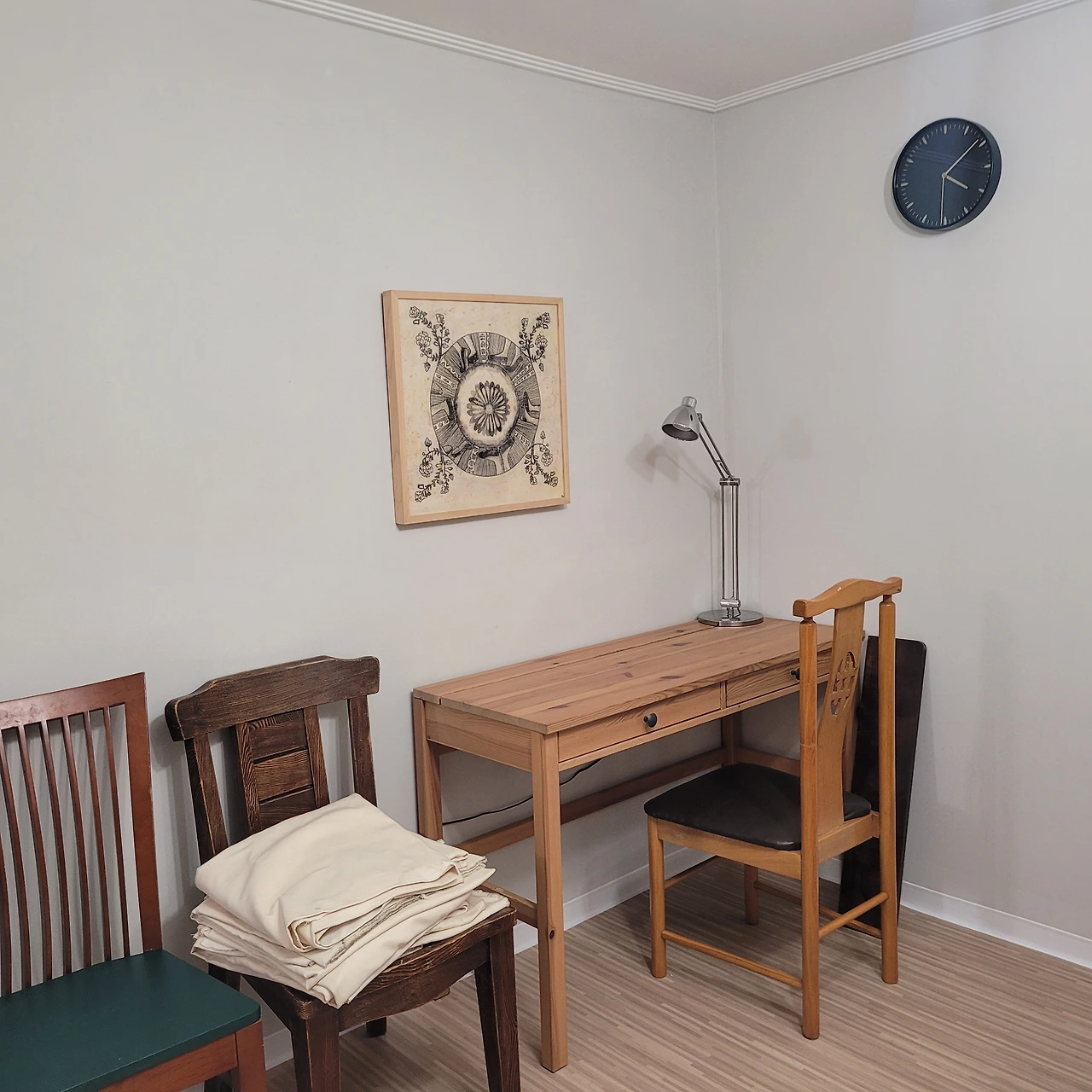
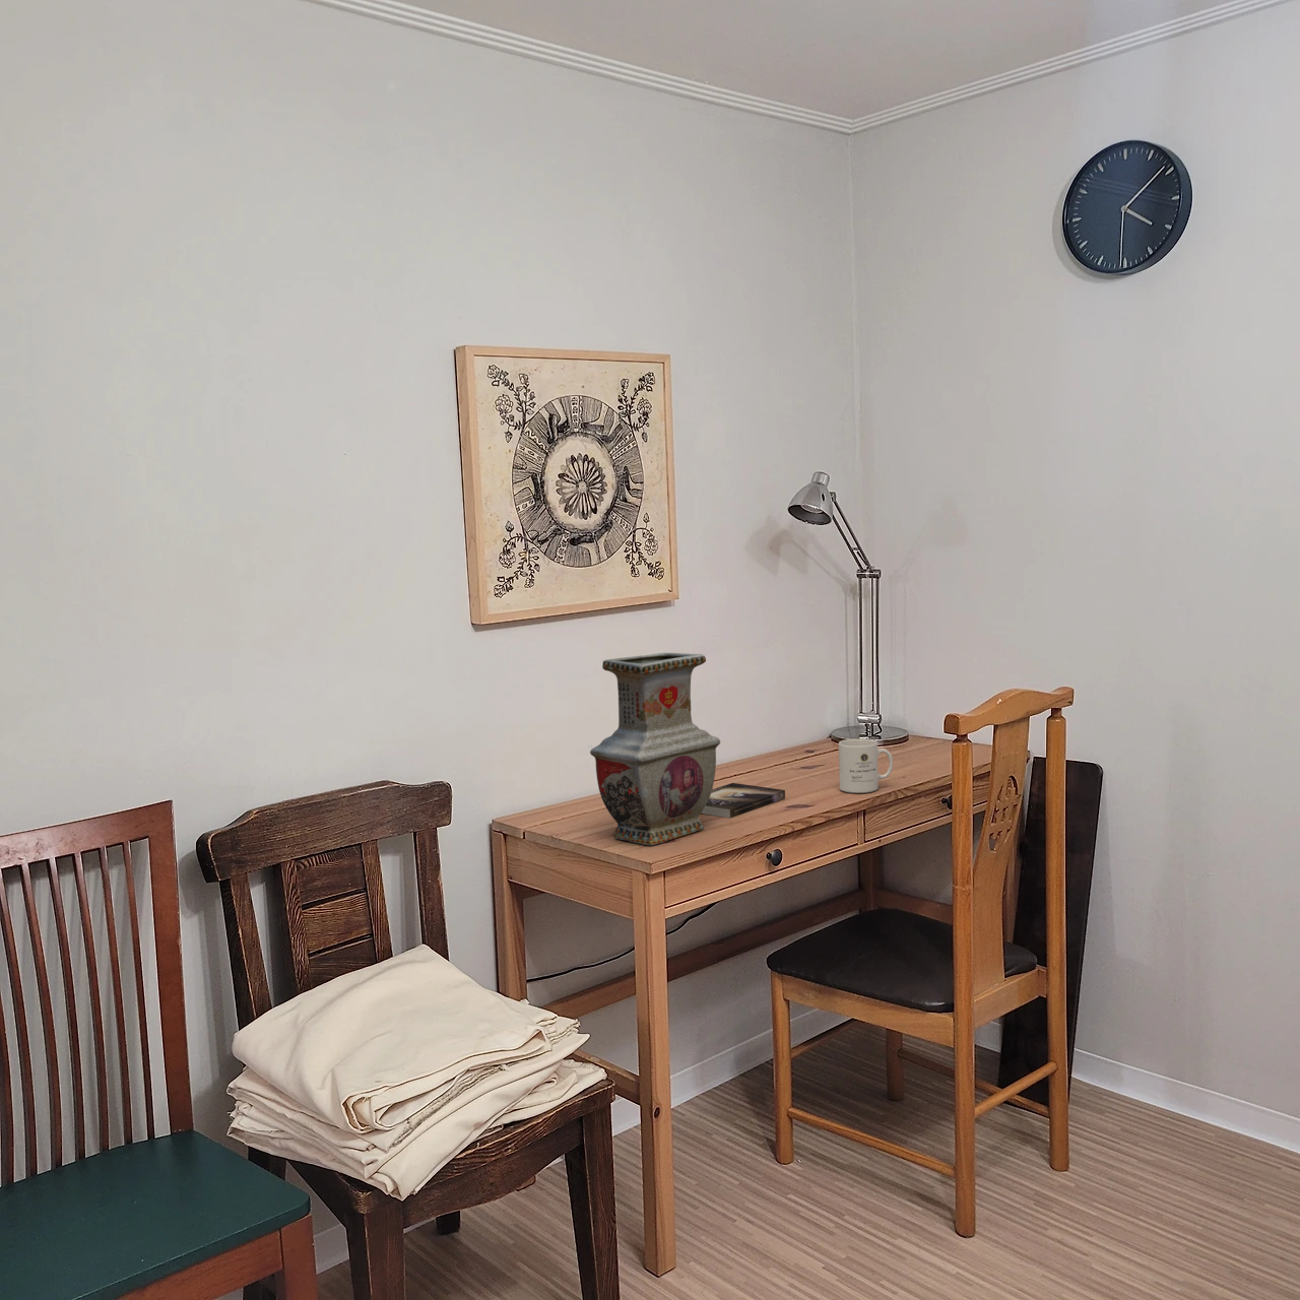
+ book [701,782,786,819]
+ mug [838,738,894,794]
+ vase [589,652,721,846]
